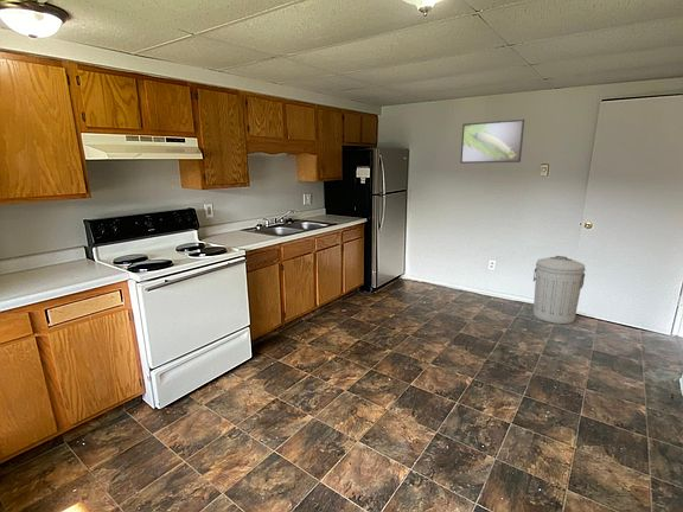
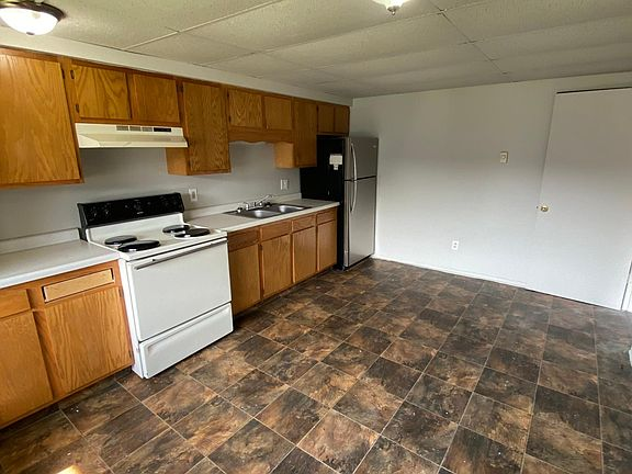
- trash can [532,255,586,325]
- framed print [459,119,525,165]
